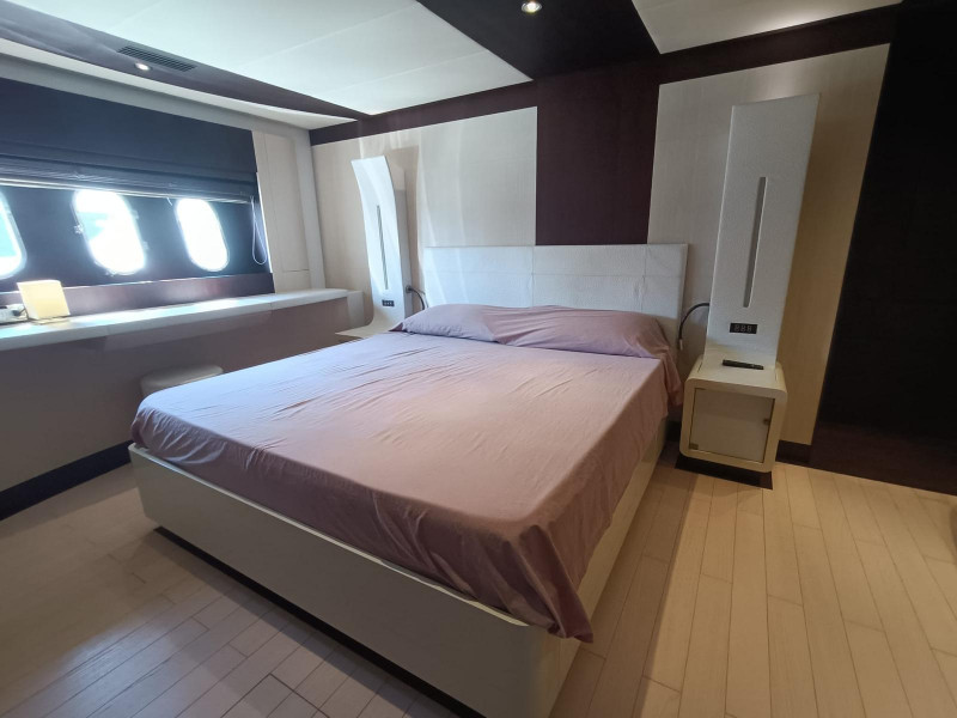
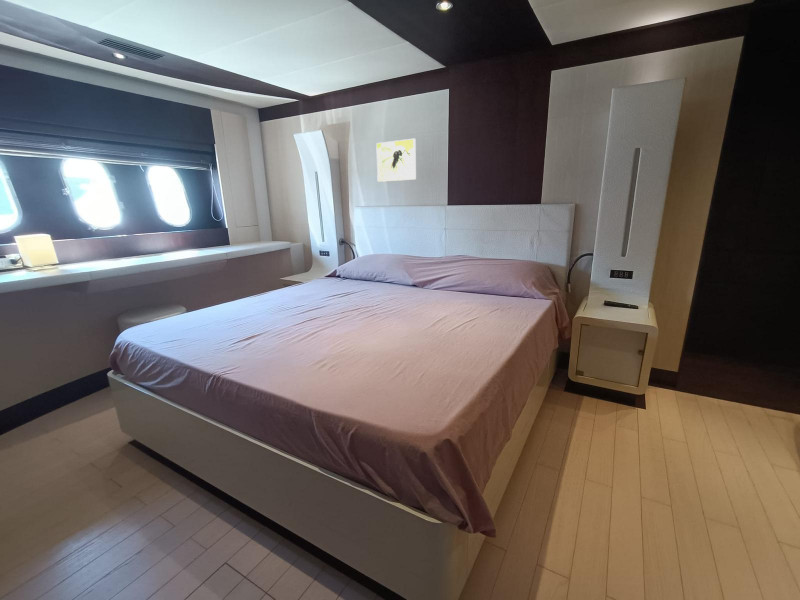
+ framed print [375,138,417,183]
